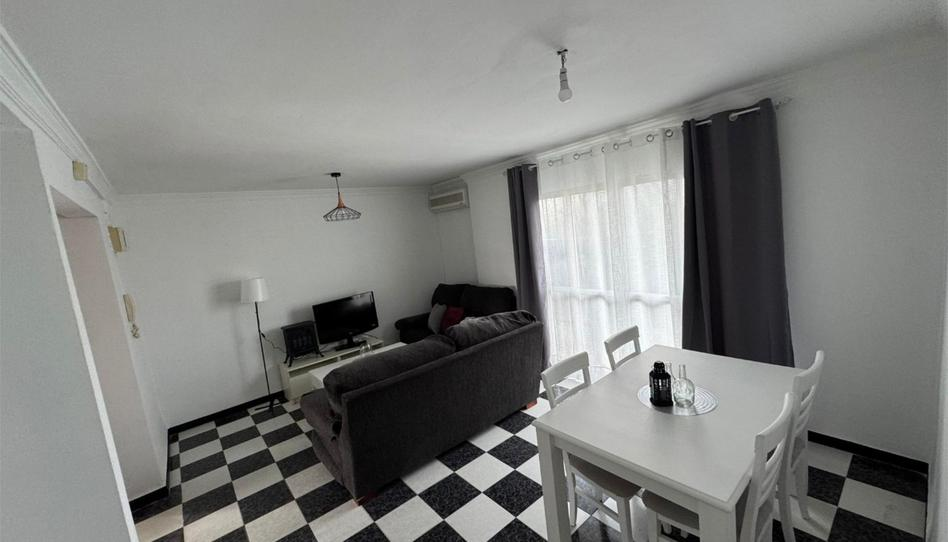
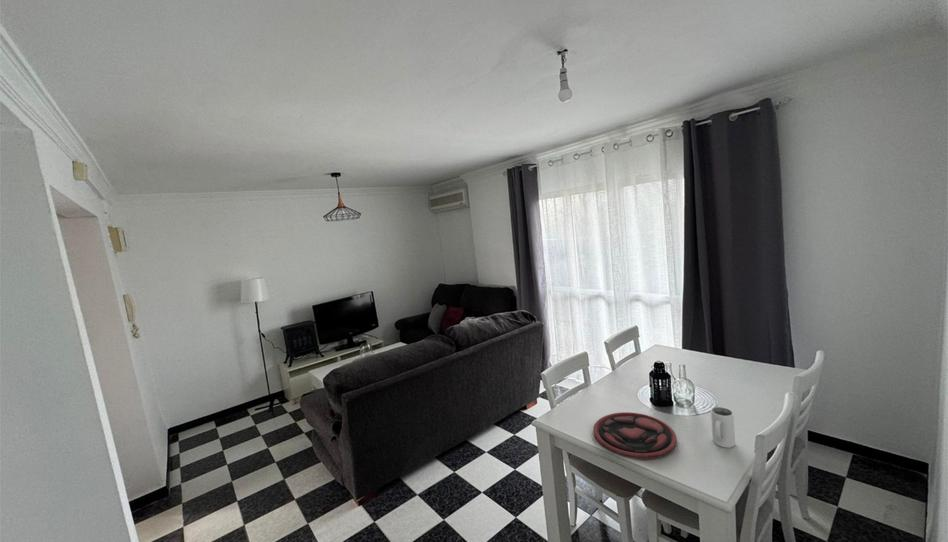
+ plate [593,411,678,460]
+ mug [710,406,736,449]
